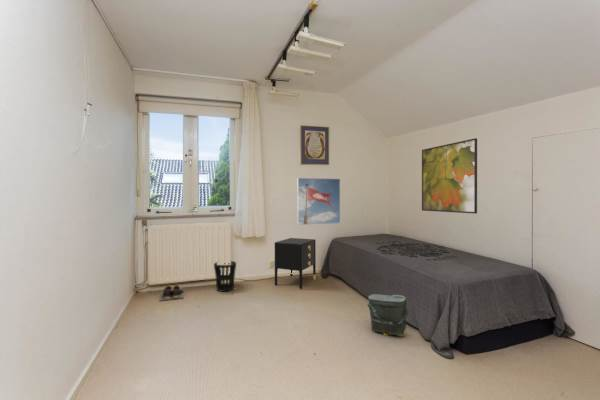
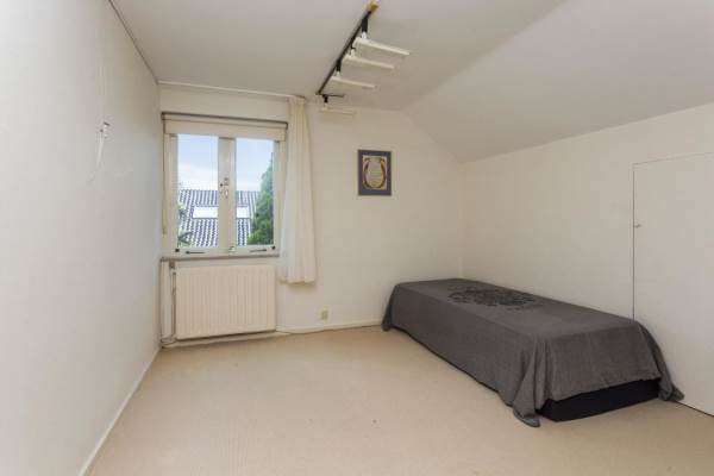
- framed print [296,177,341,226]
- shoes [159,284,185,302]
- nightstand [274,237,317,289]
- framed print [421,137,478,215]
- bag [366,293,409,338]
- wastebasket [213,260,237,293]
